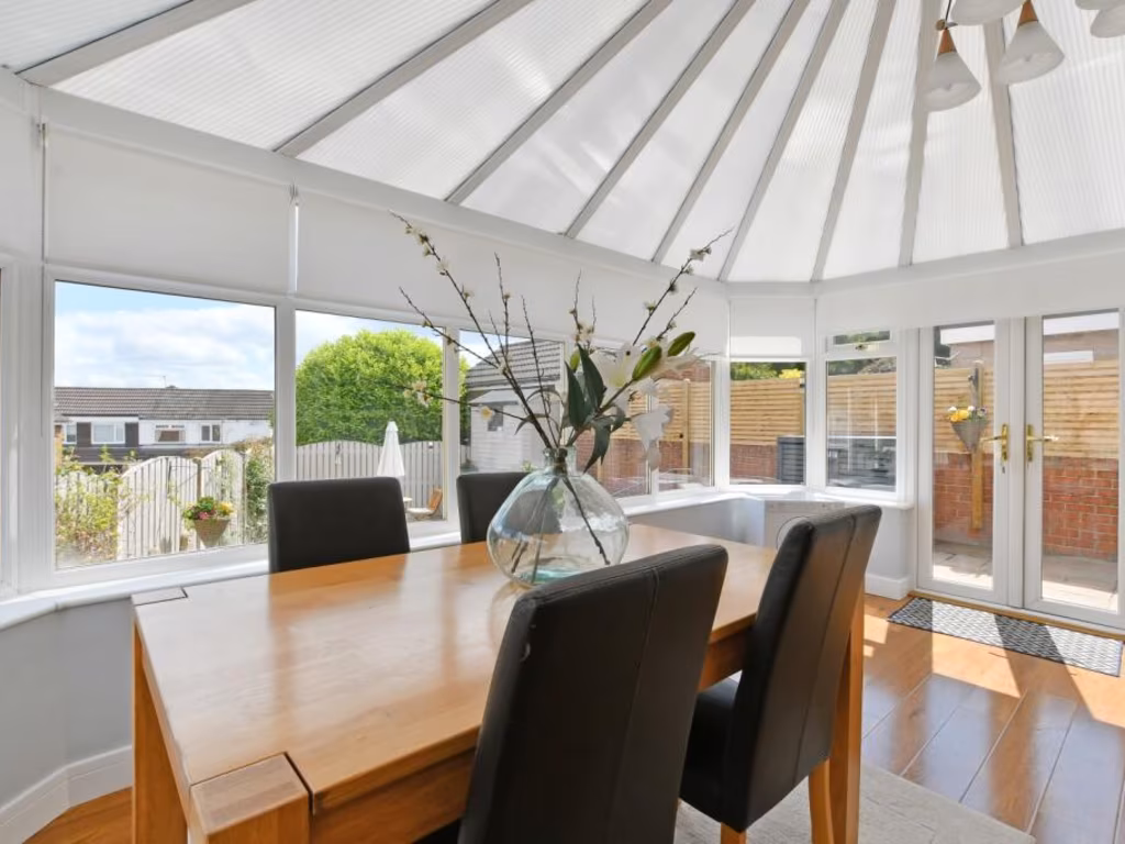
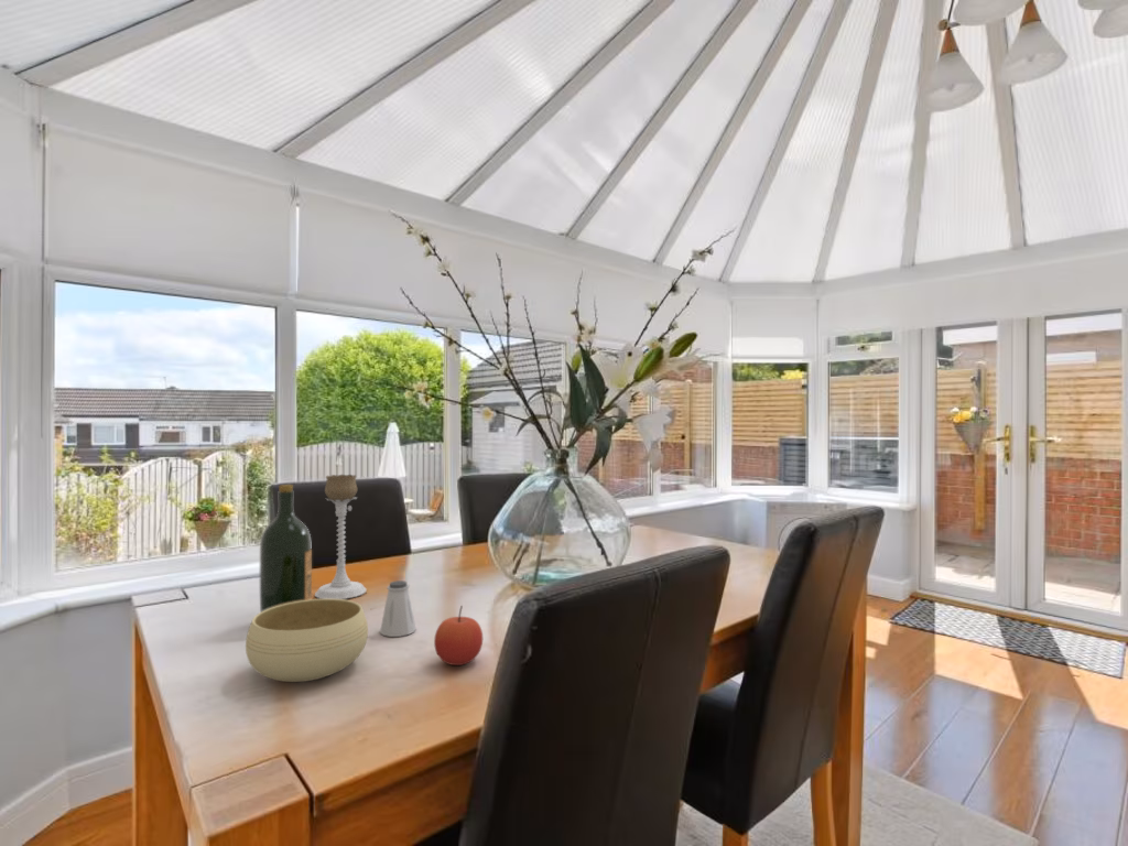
+ candle holder [314,474,367,599]
+ bowl [245,598,369,683]
+ saltshaker [379,579,417,638]
+ apple [433,605,484,666]
+ wine bottle [259,484,313,612]
